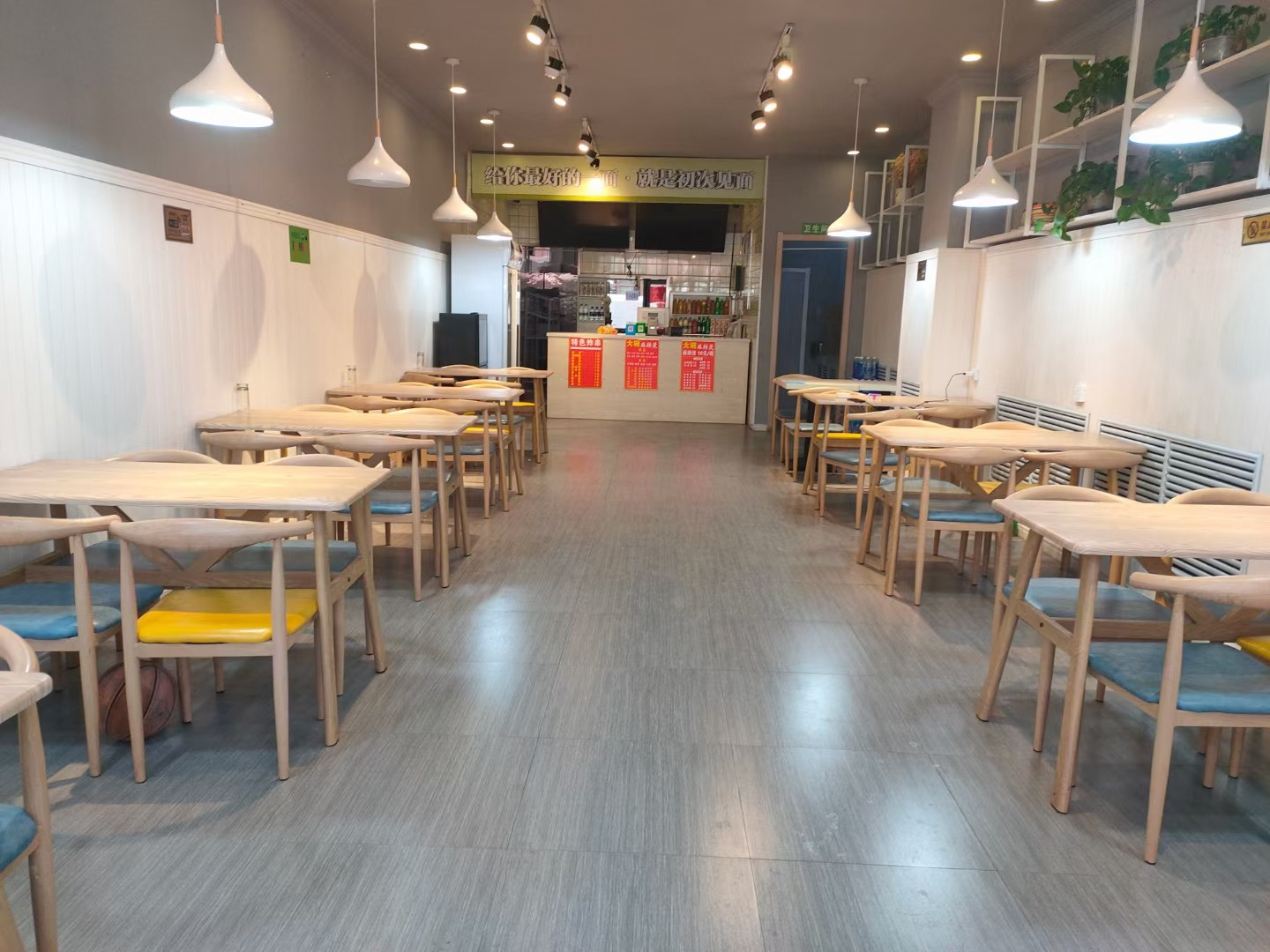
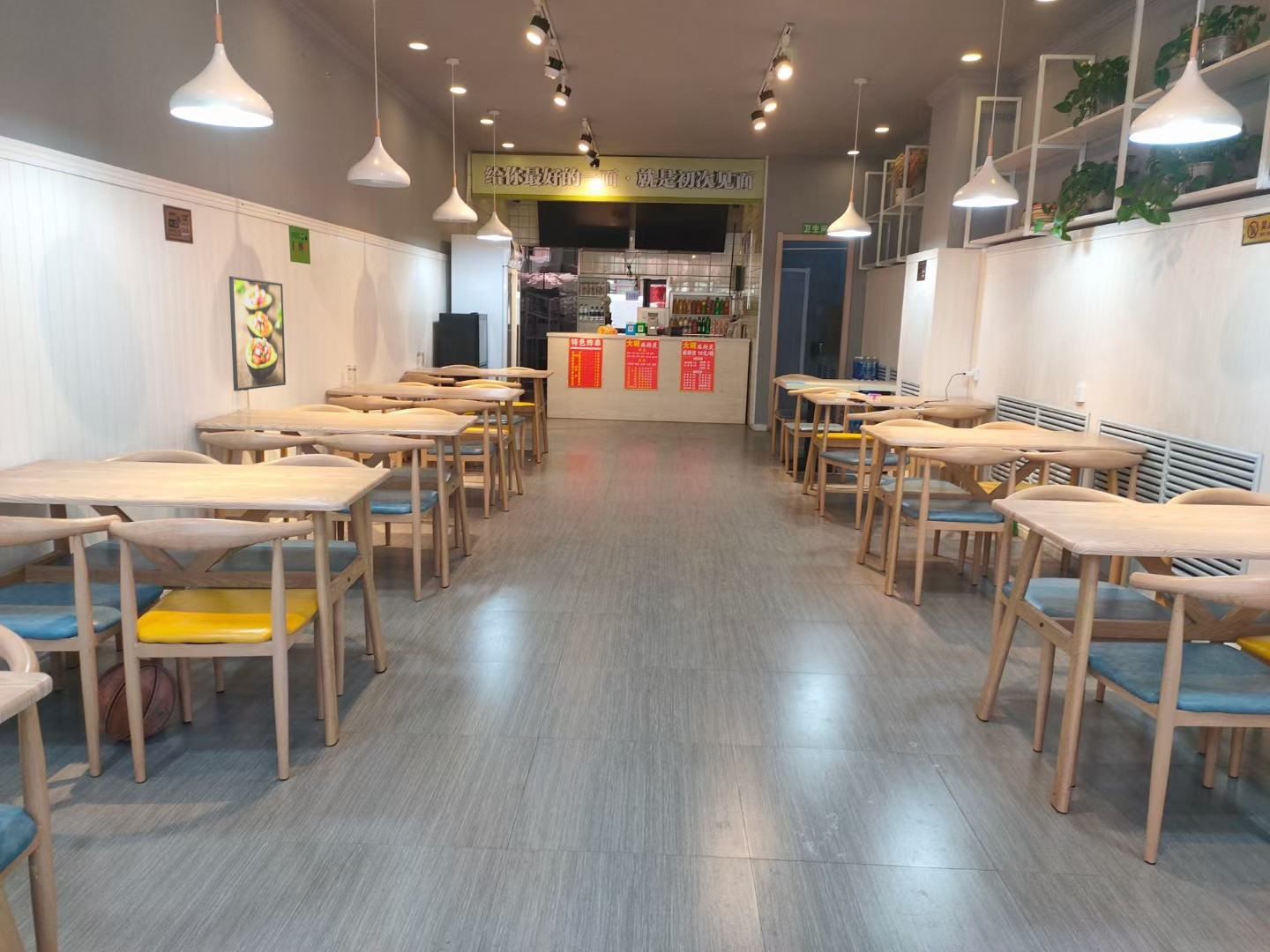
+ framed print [228,275,287,391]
